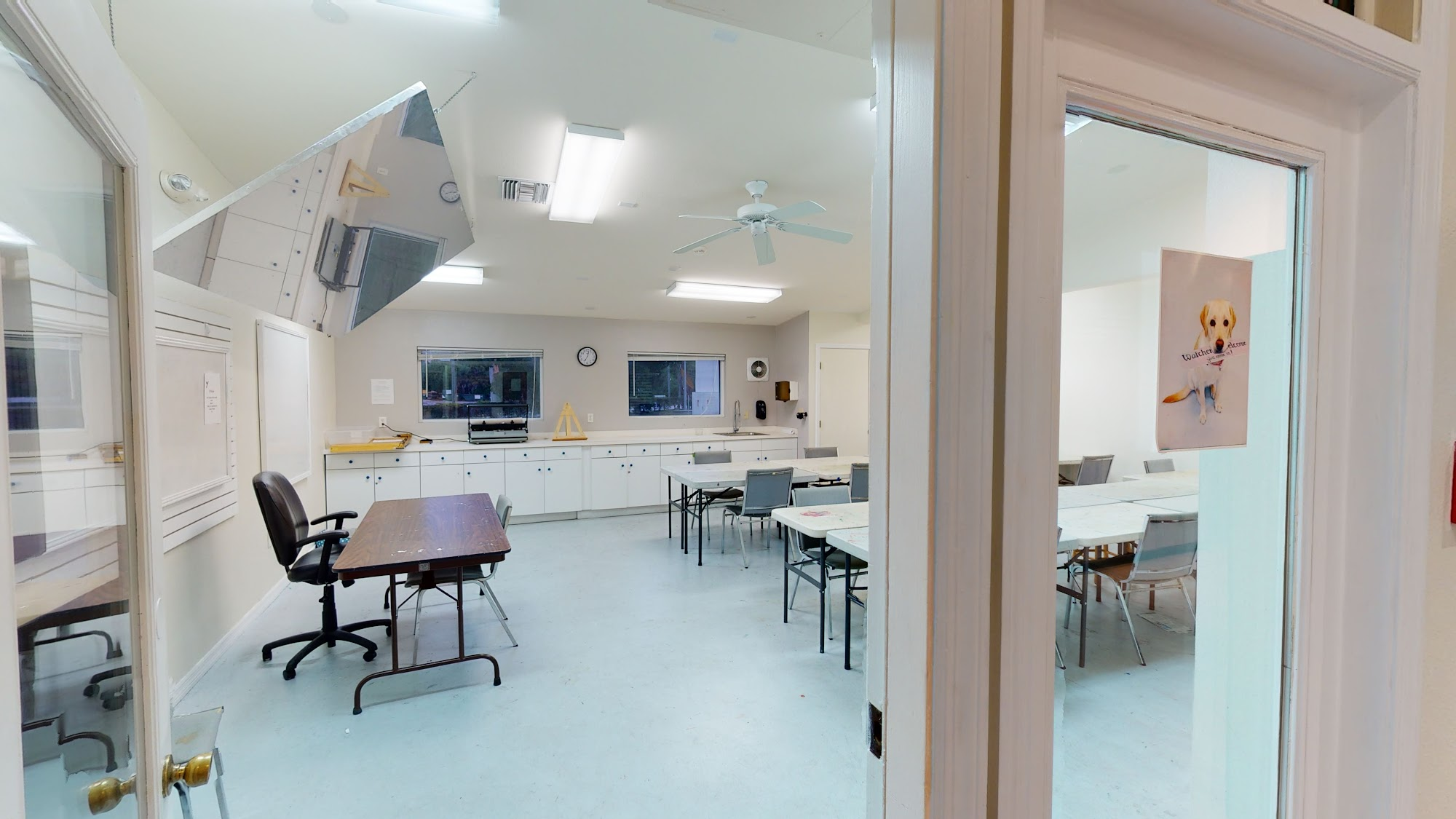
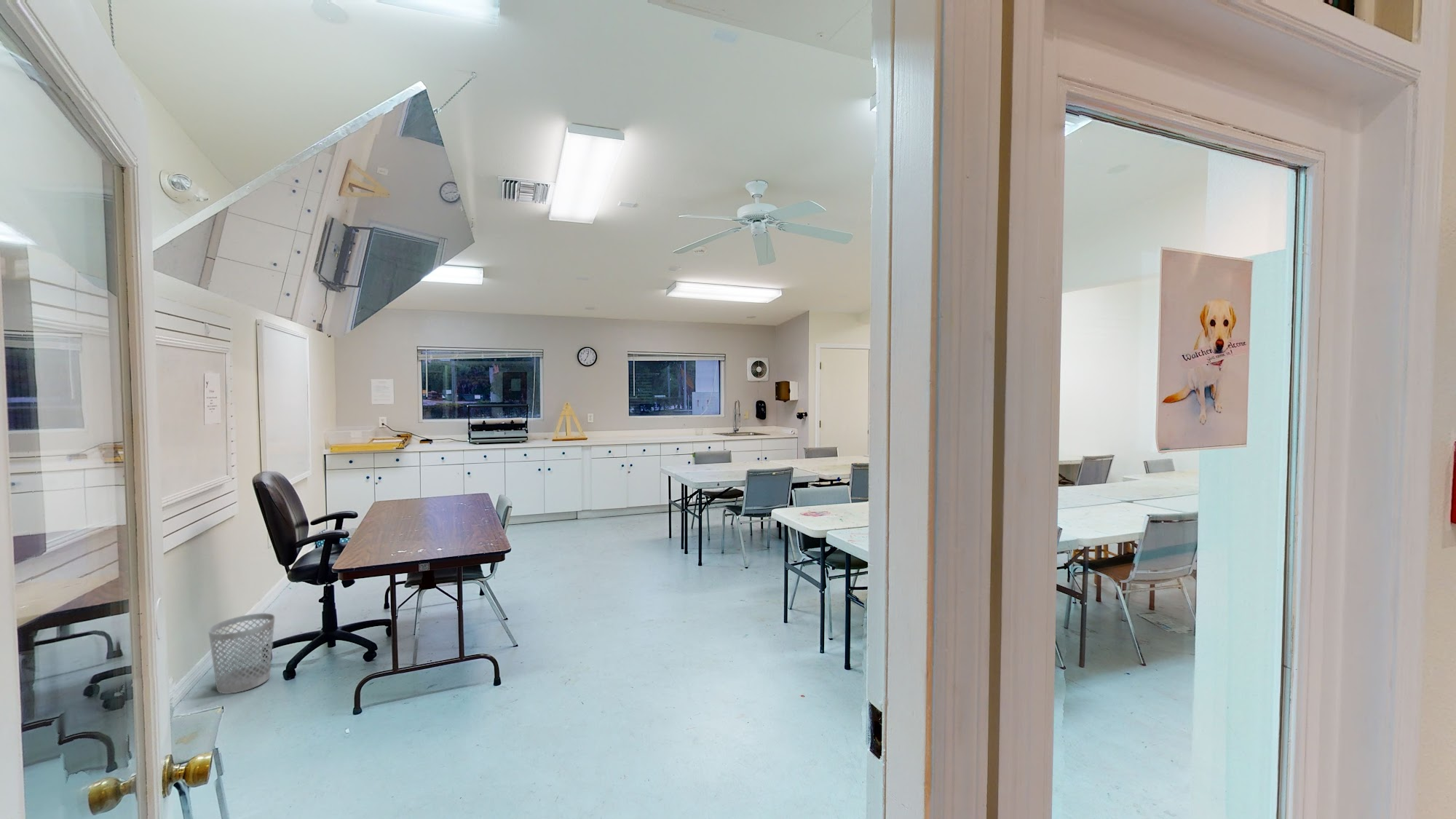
+ wastebasket [207,612,275,695]
